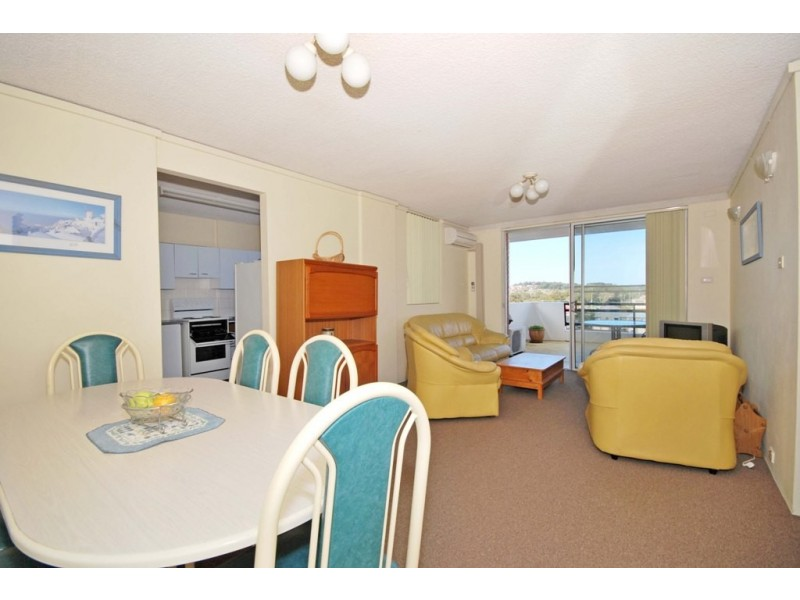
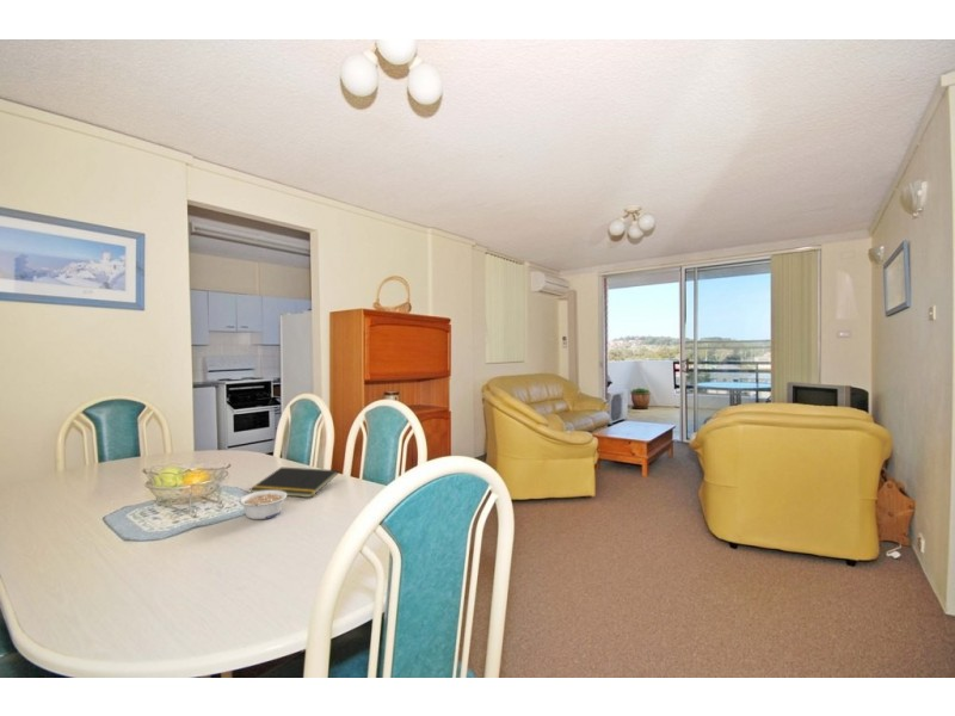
+ notepad [249,467,339,499]
+ legume [238,490,288,520]
